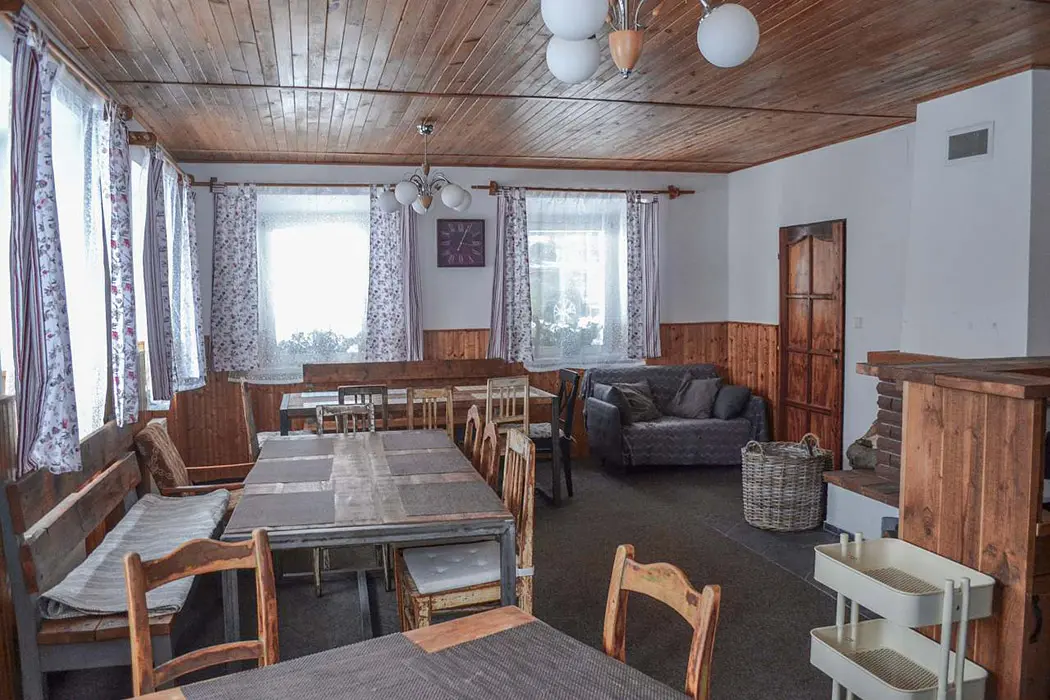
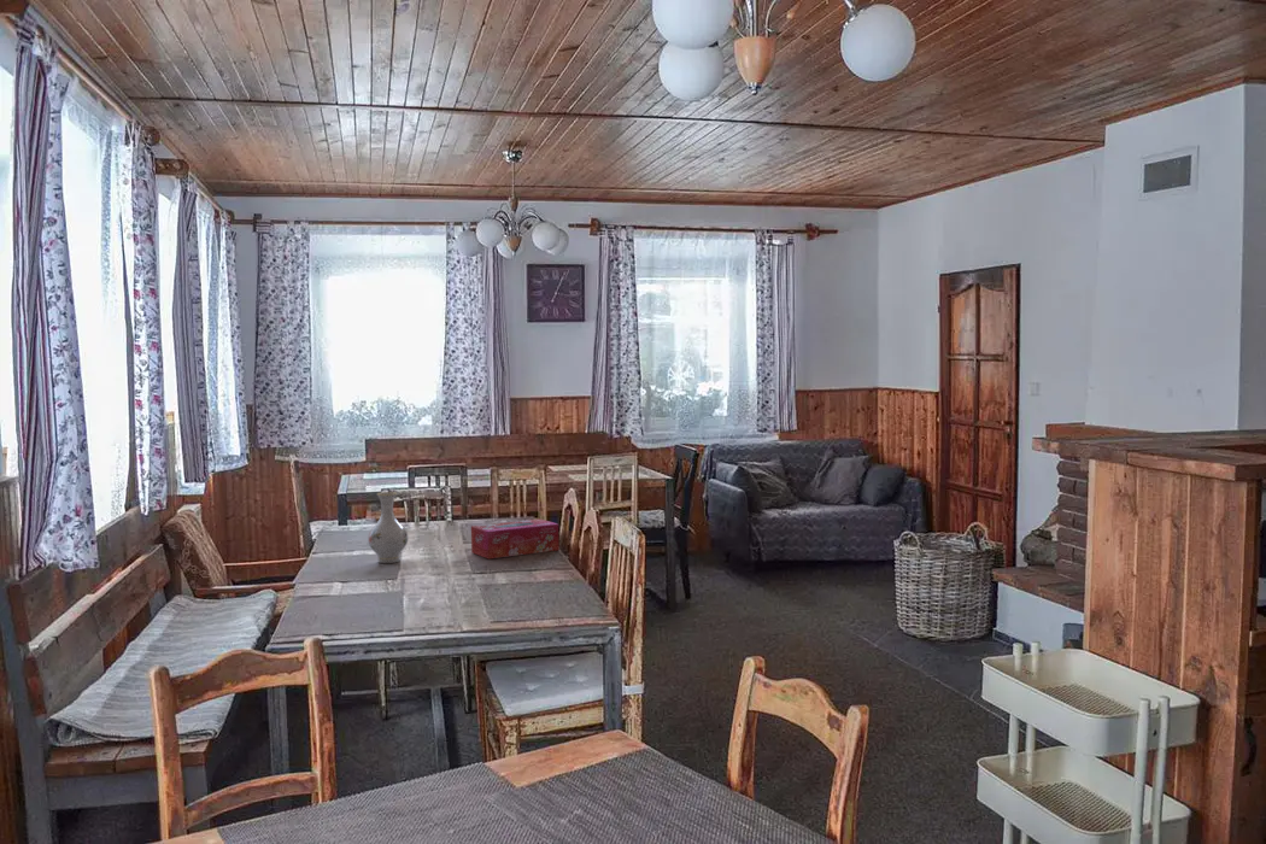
+ vase [367,491,409,564]
+ tissue box [470,518,559,559]
